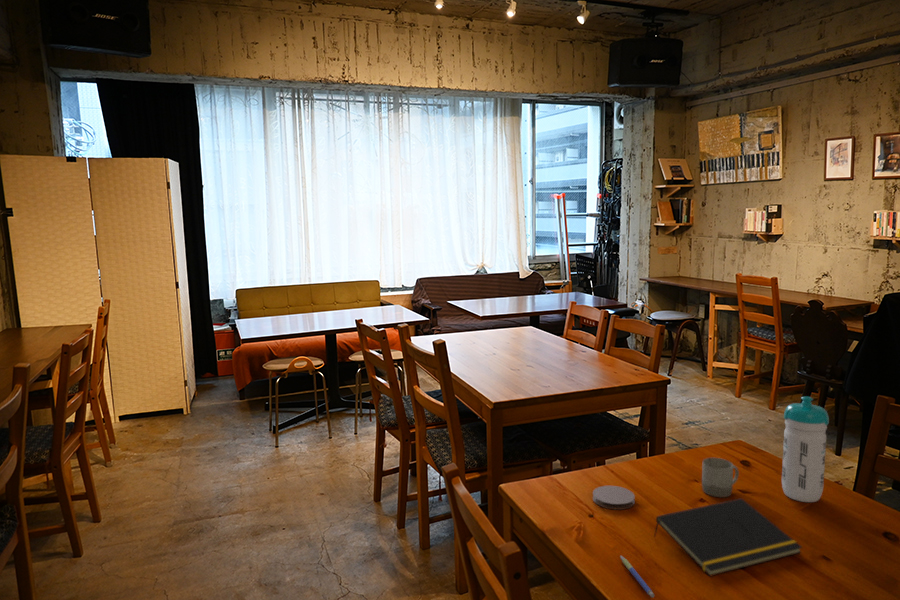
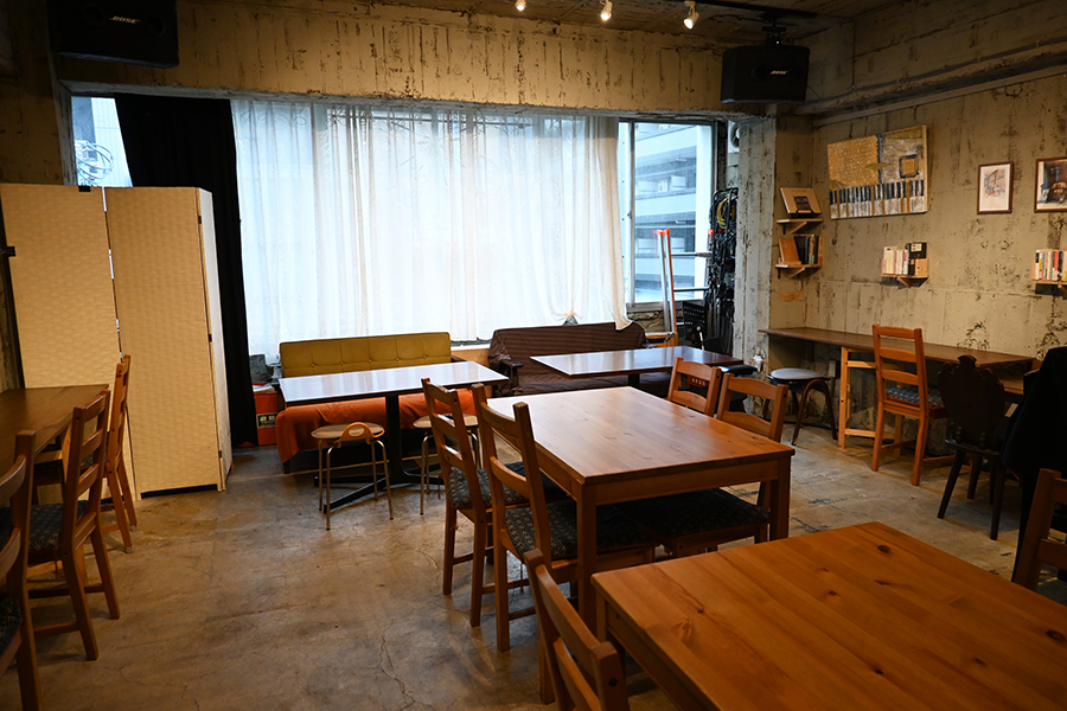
- cup [701,457,740,498]
- pen [619,555,655,599]
- water bottle [781,395,830,503]
- notepad [653,497,803,577]
- coaster [592,485,636,511]
